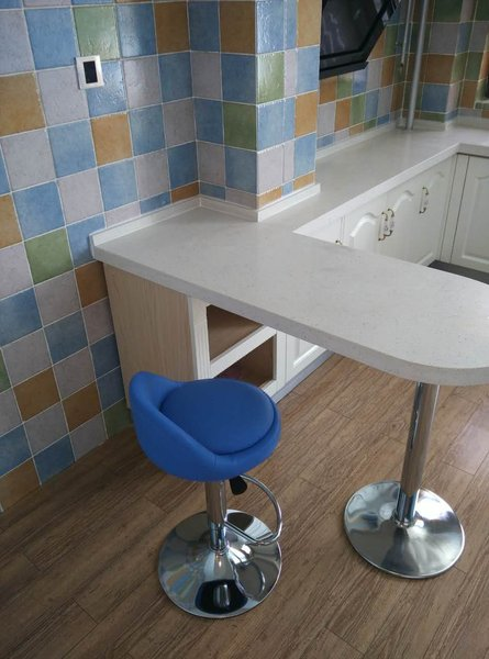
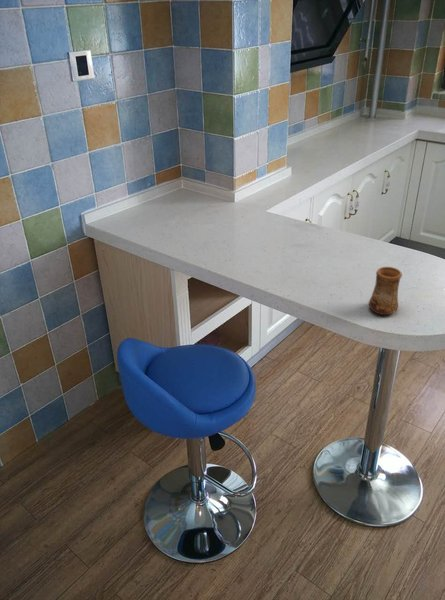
+ cup [367,266,403,316]
